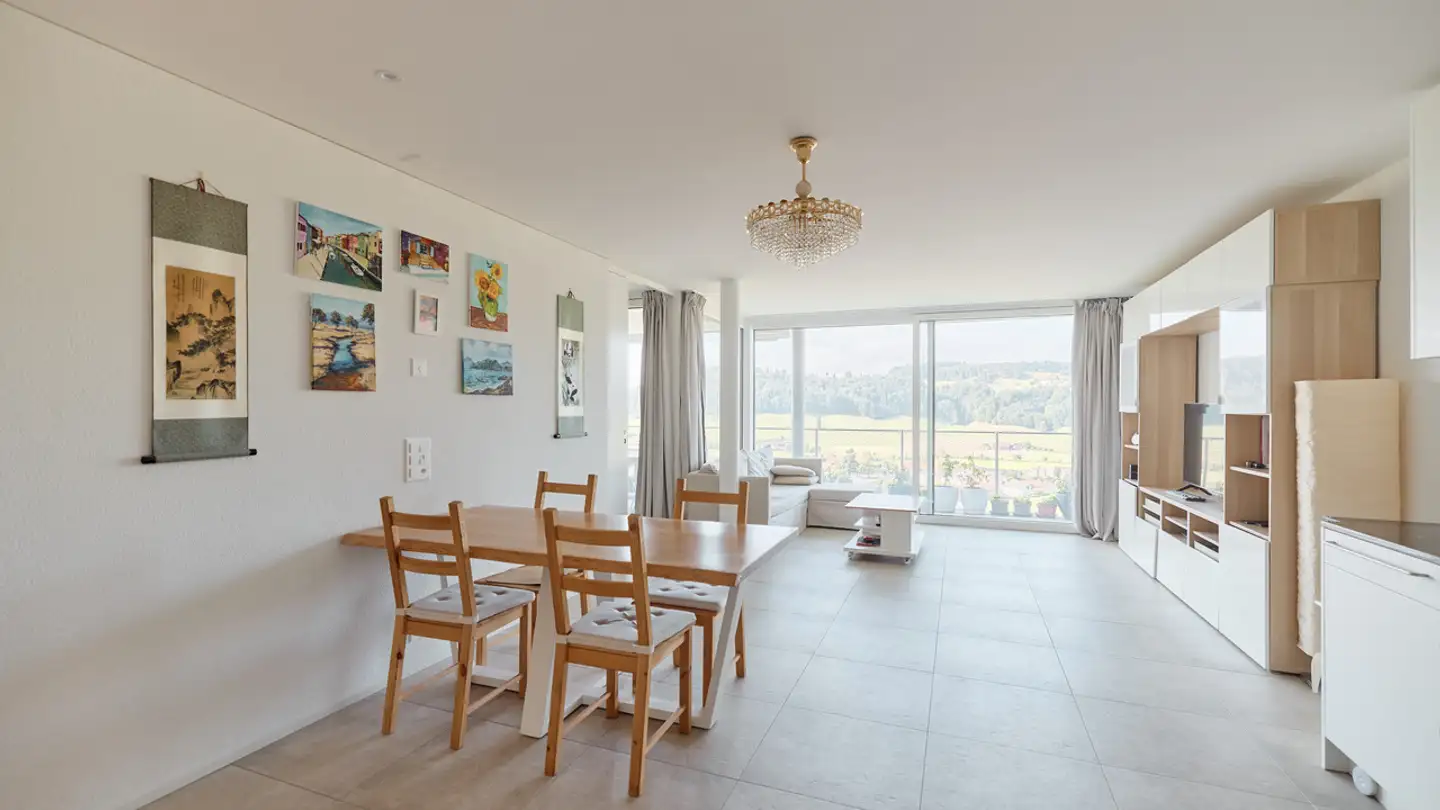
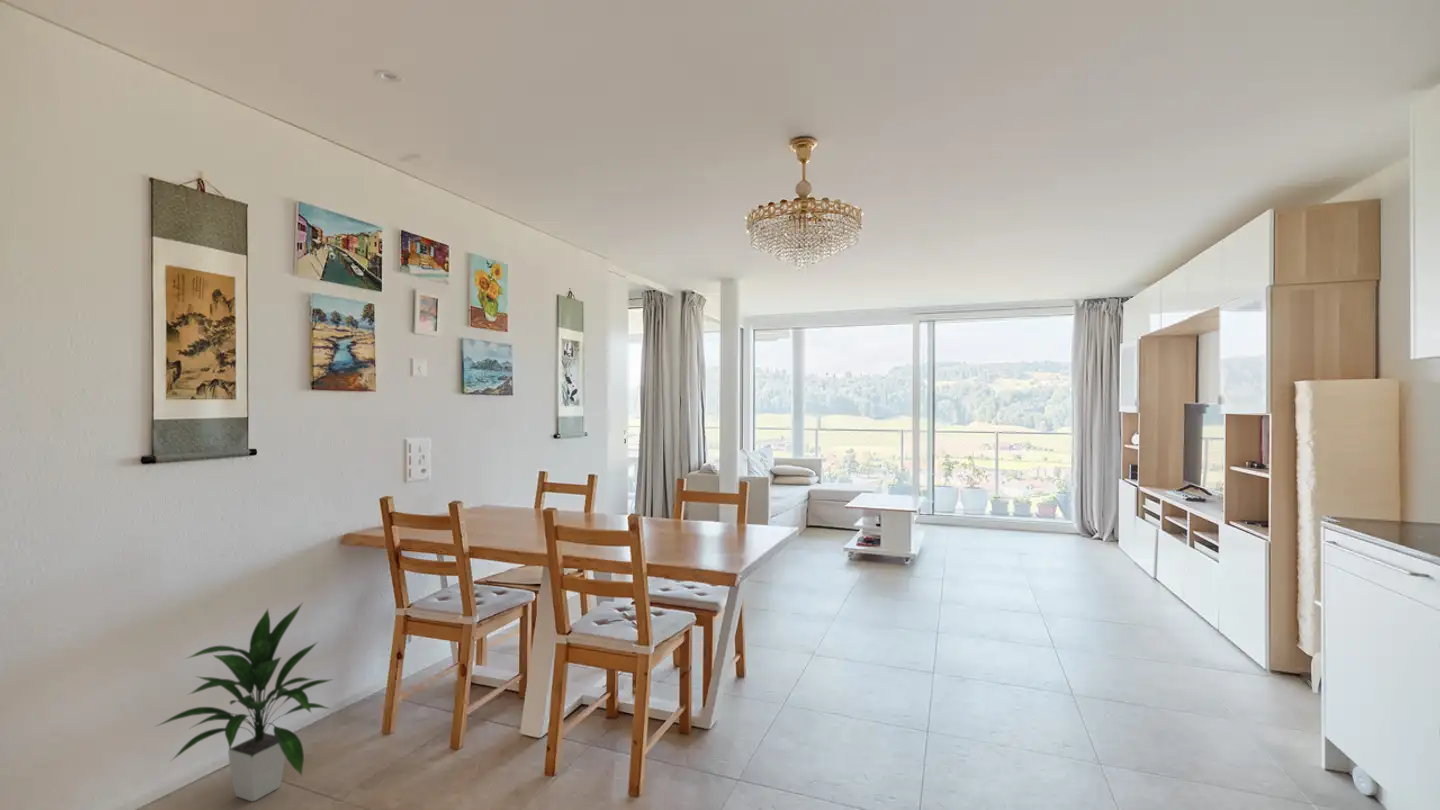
+ indoor plant [153,602,335,803]
